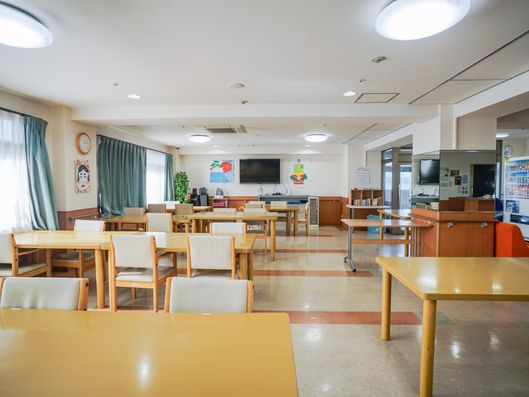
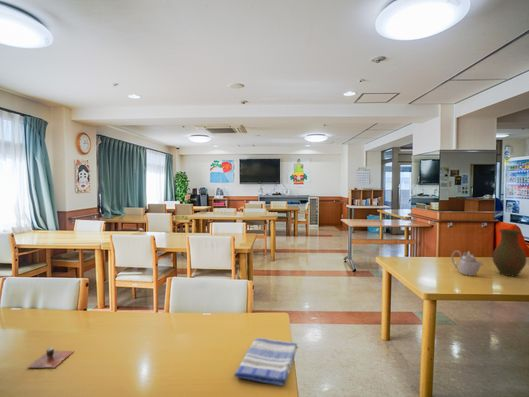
+ vase [491,228,527,277]
+ dish towel [233,337,299,387]
+ cup [26,346,75,369]
+ teapot [450,250,484,277]
